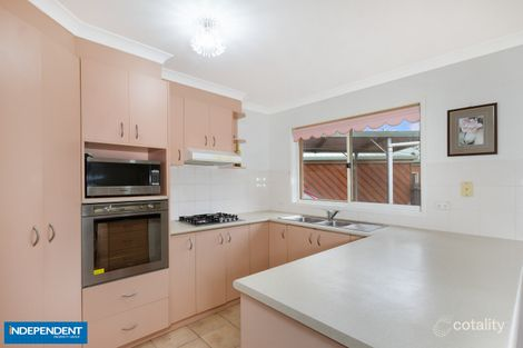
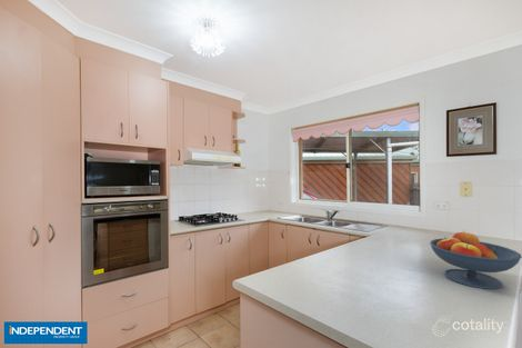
+ fruit bowl [429,230,522,290]
